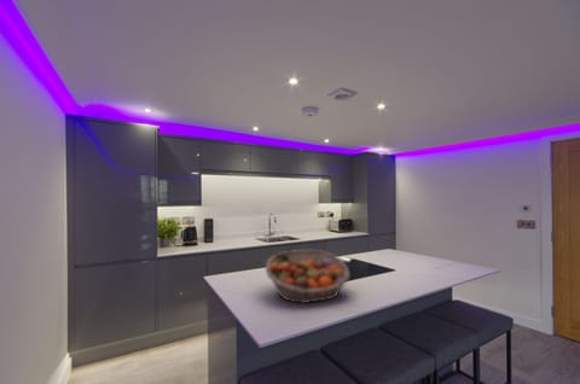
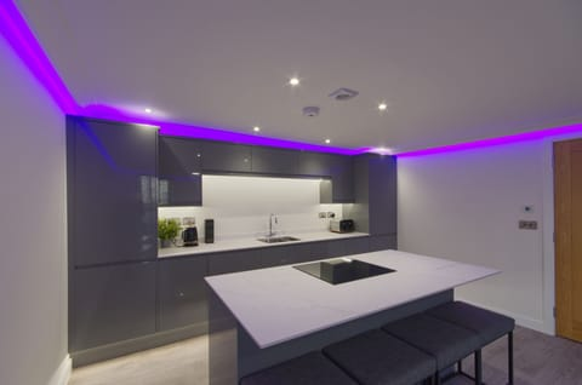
- fruit basket [265,249,350,304]
